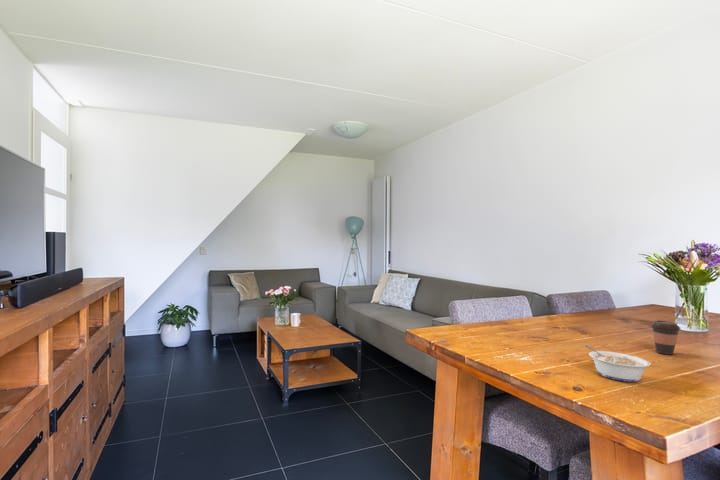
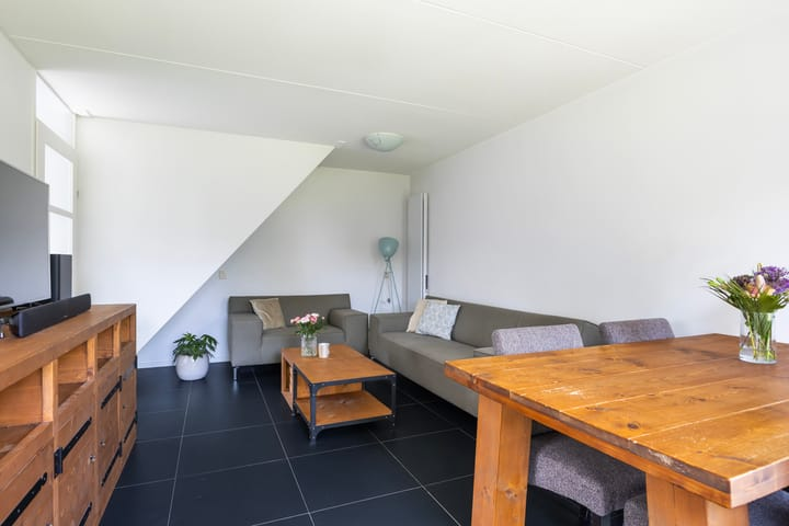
- coffee cup [650,319,681,356]
- legume [583,344,651,383]
